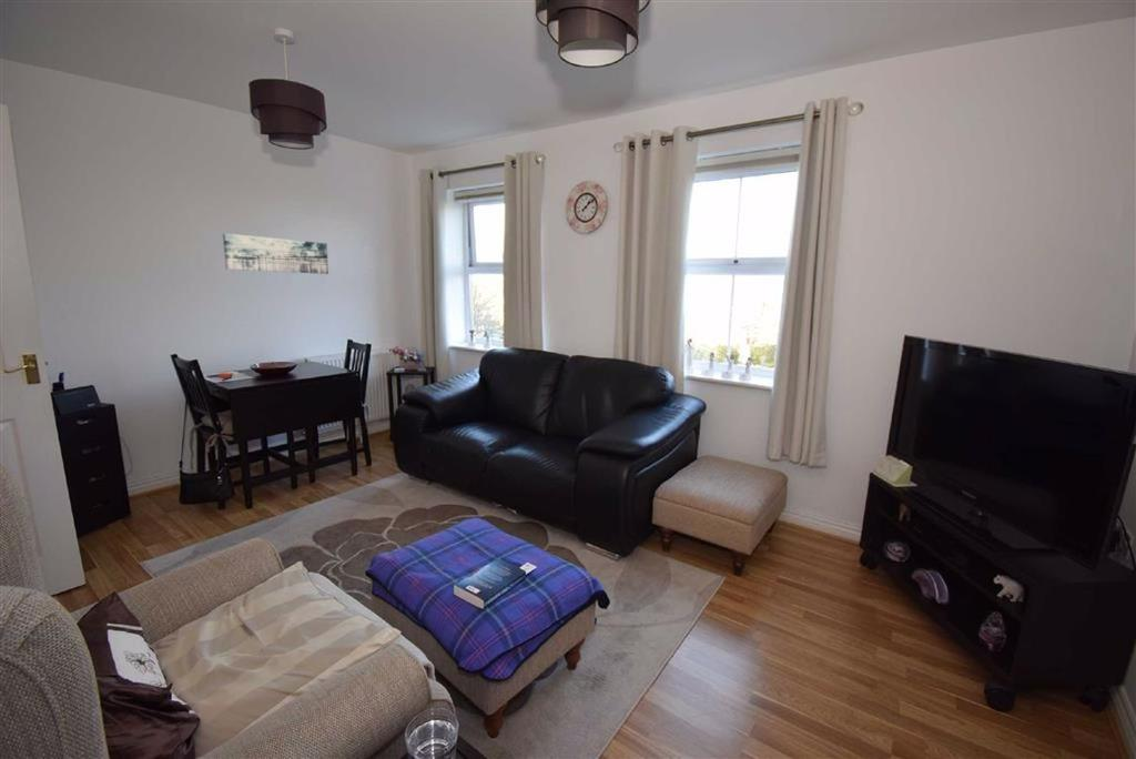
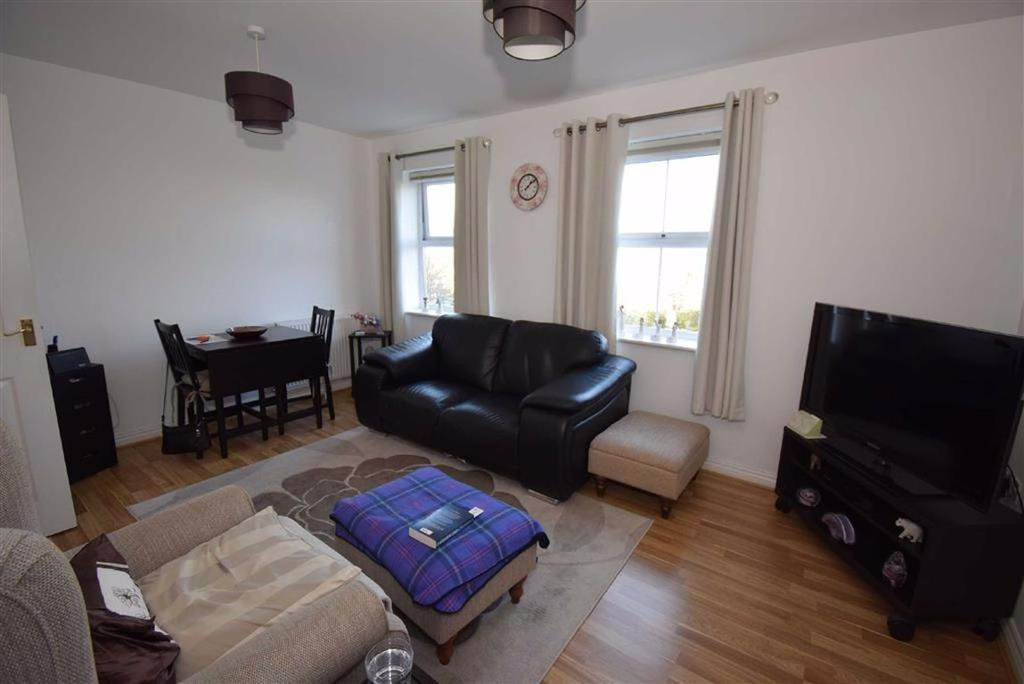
- wall art [222,232,329,275]
